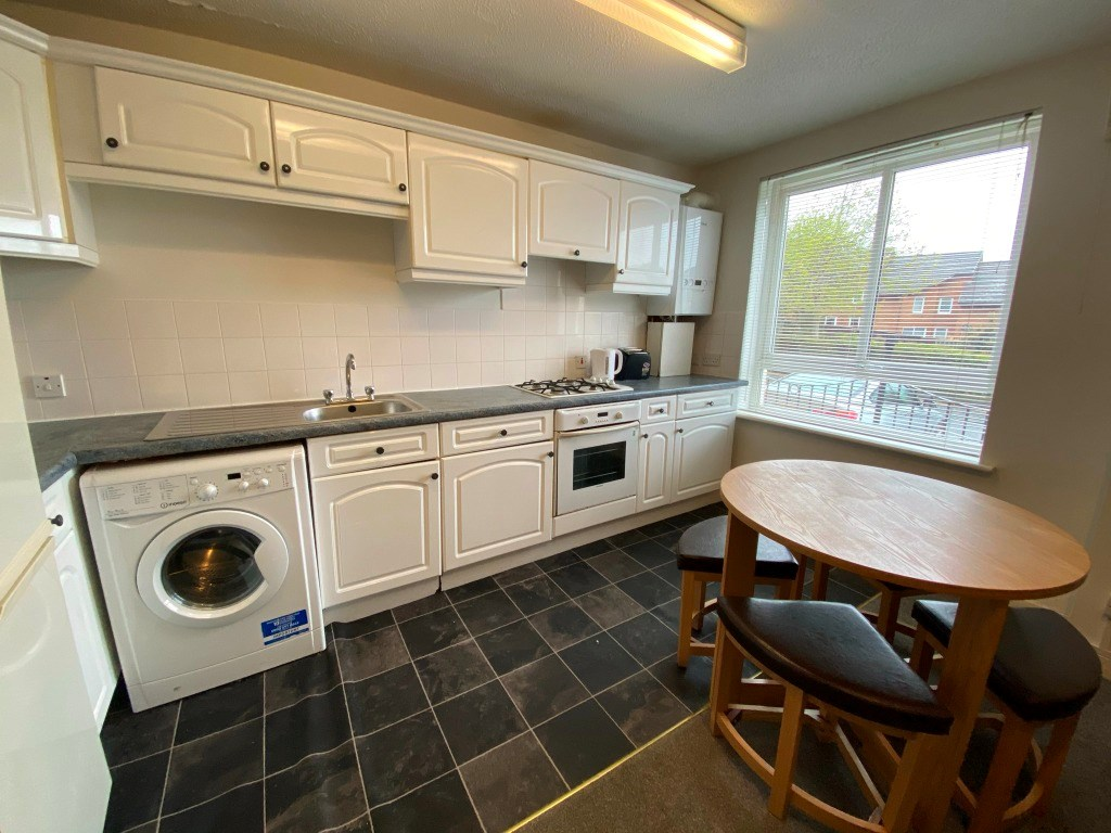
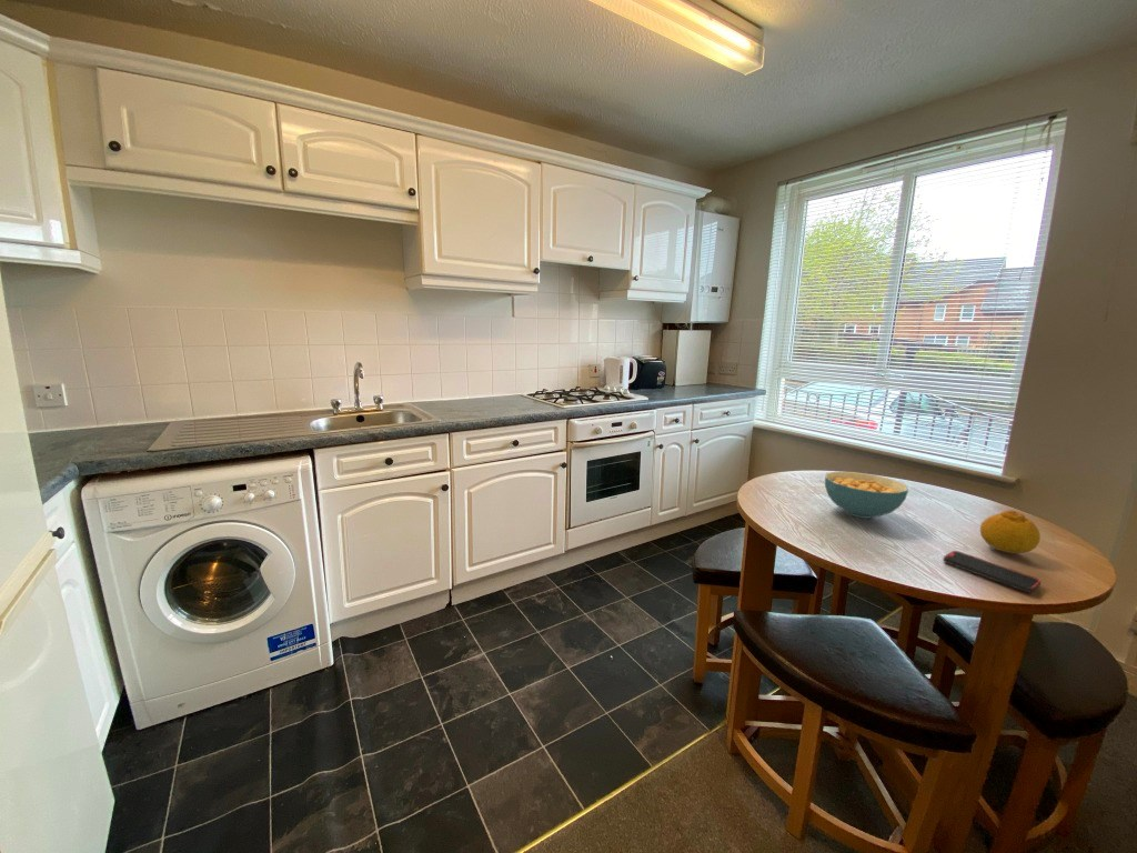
+ smartphone [942,550,1042,594]
+ cereal bowl [824,471,909,520]
+ fruit [979,509,1042,554]
